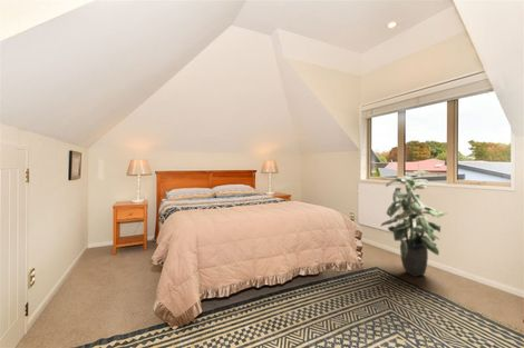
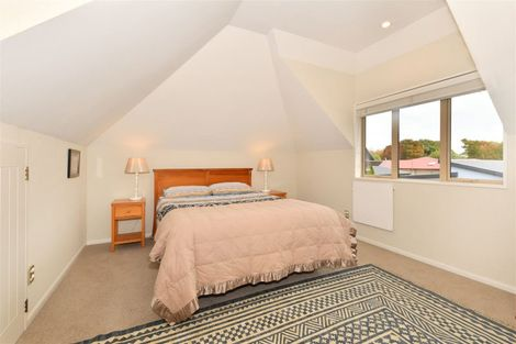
- indoor plant [380,170,448,278]
